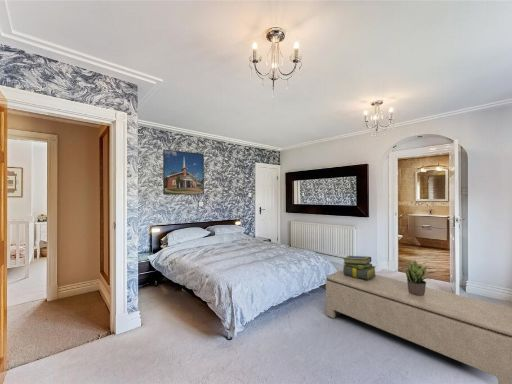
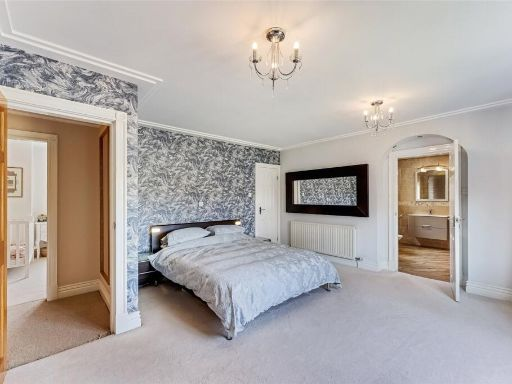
- potted plant [404,260,437,296]
- bench [325,269,512,384]
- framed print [162,149,205,196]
- stack of books [342,255,377,280]
